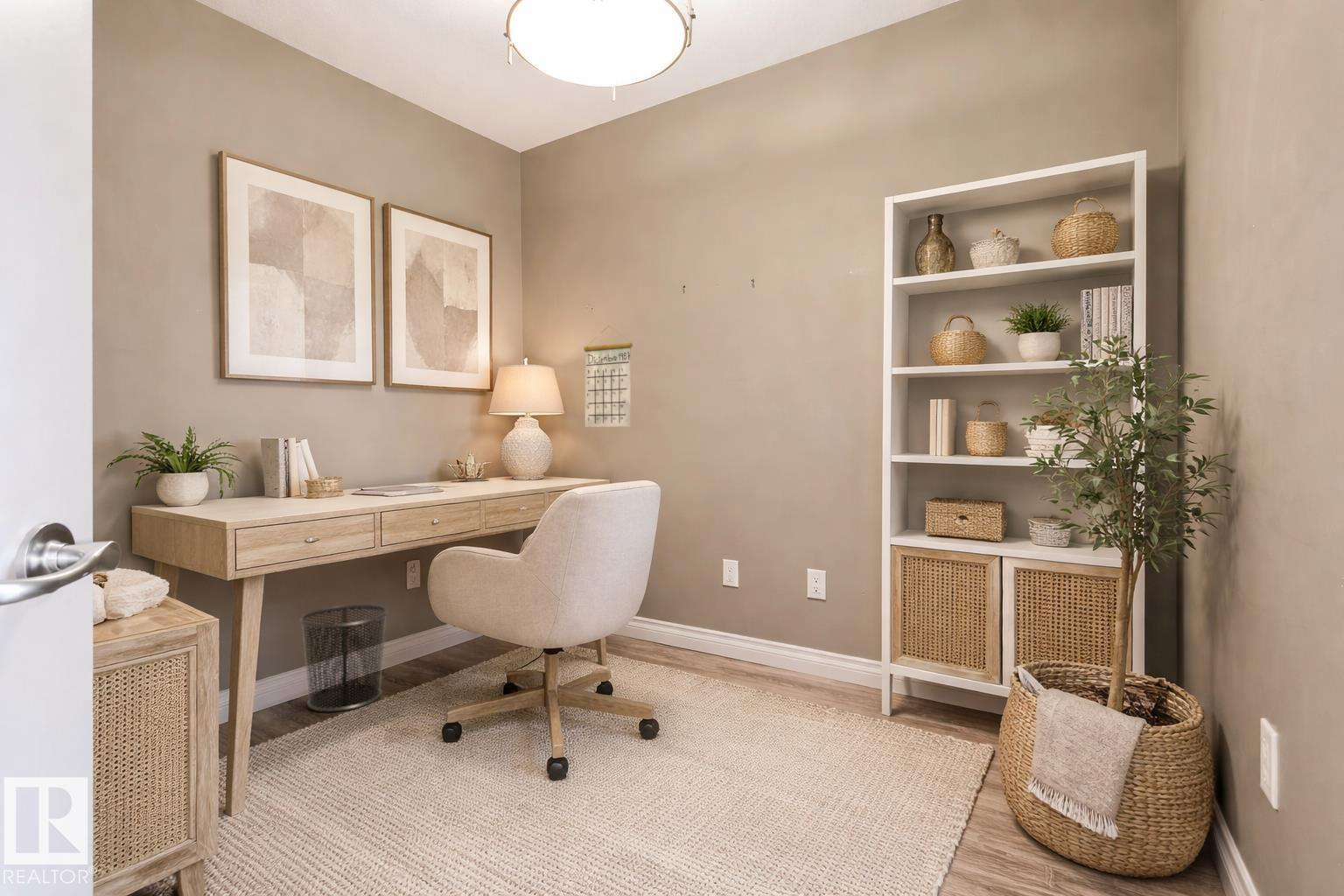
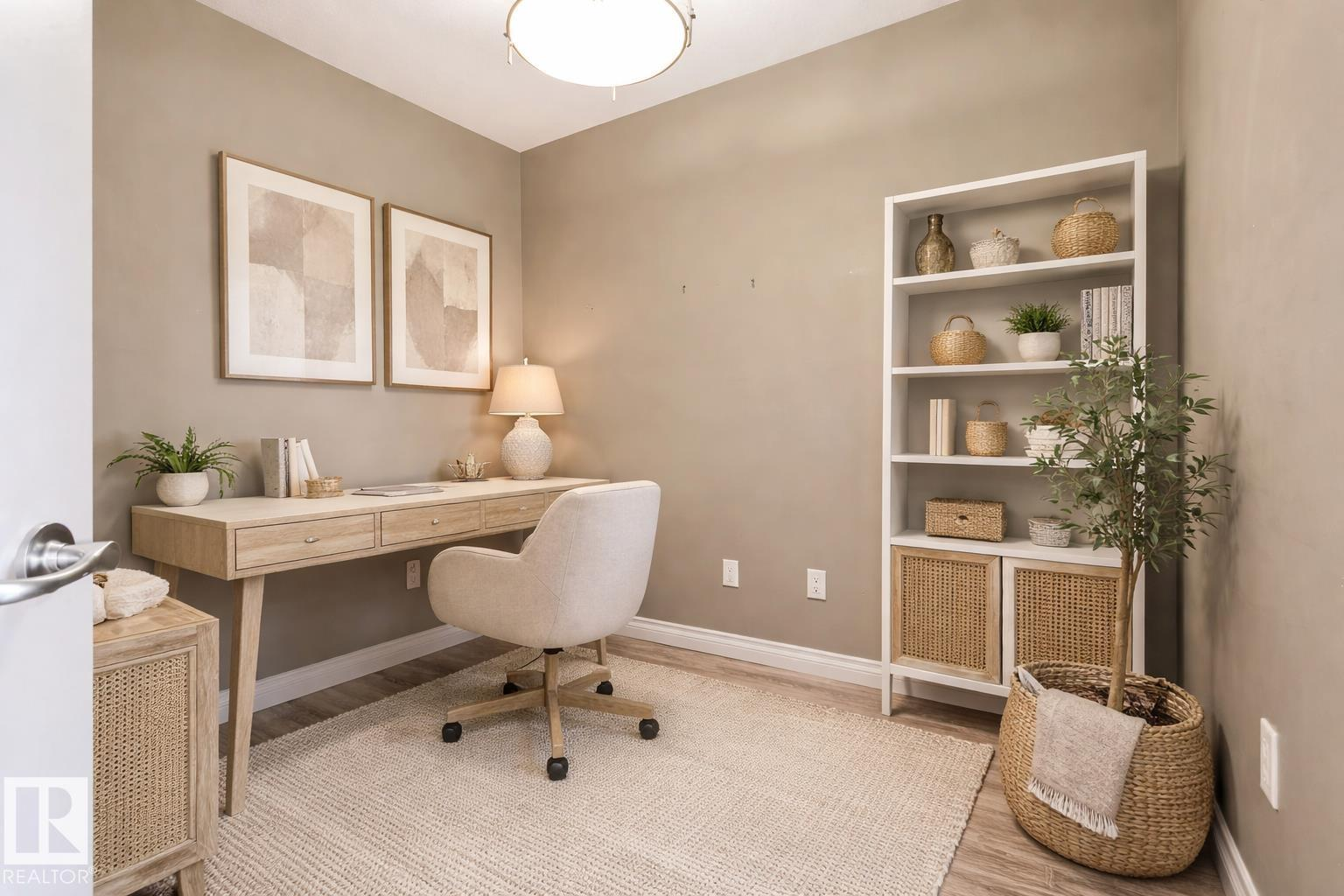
- waste bin [298,604,389,712]
- calendar [583,325,634,428]
